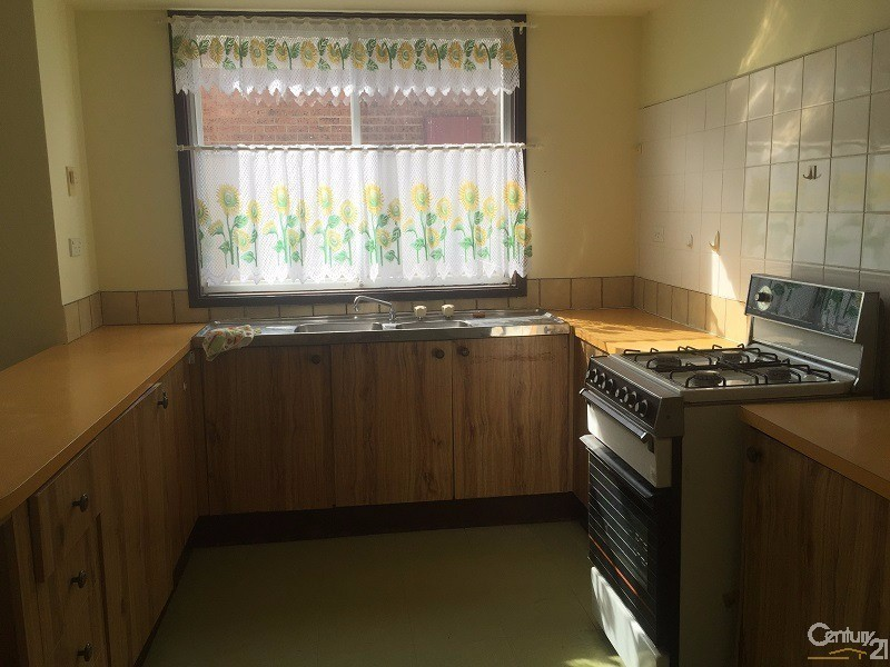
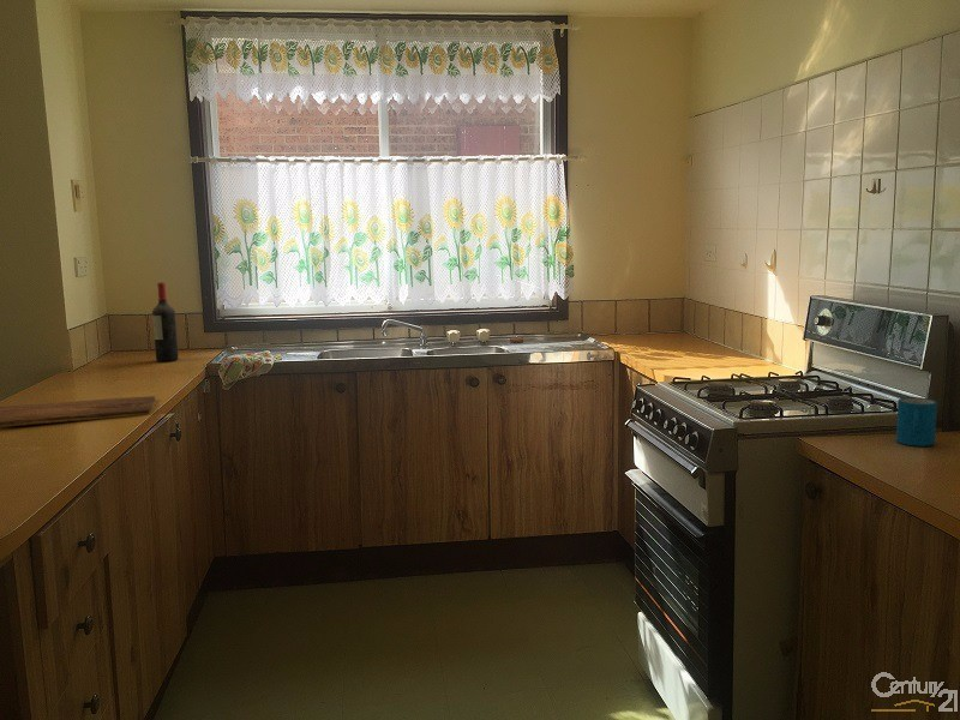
+ cutting board [0,395,156,428]
+ wine bottle [151,281,179,362]
+ mug [895,396,938,448]
